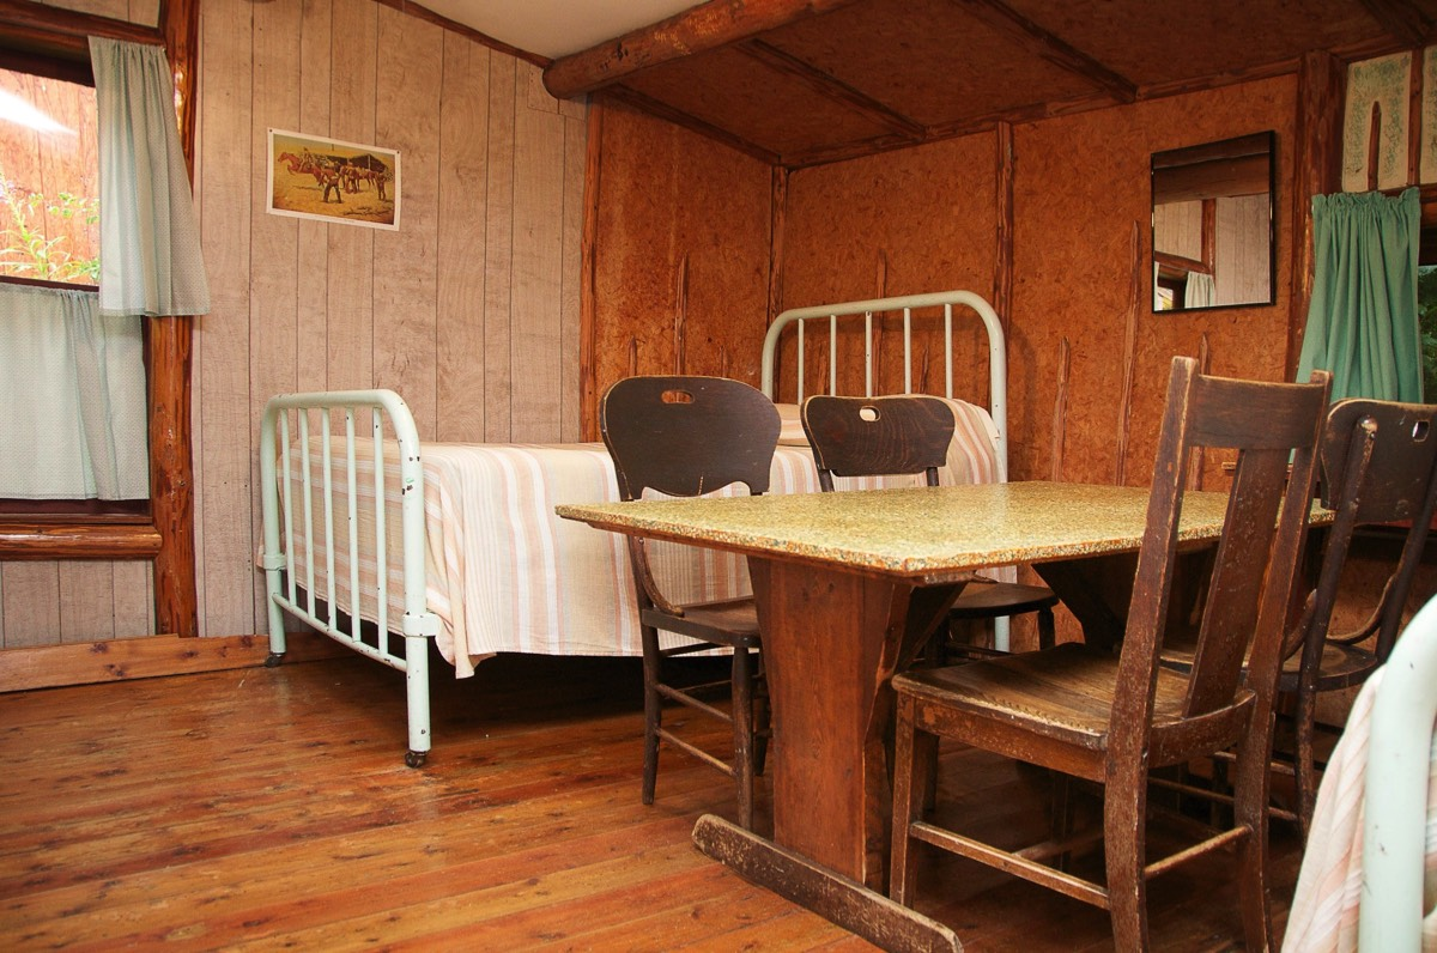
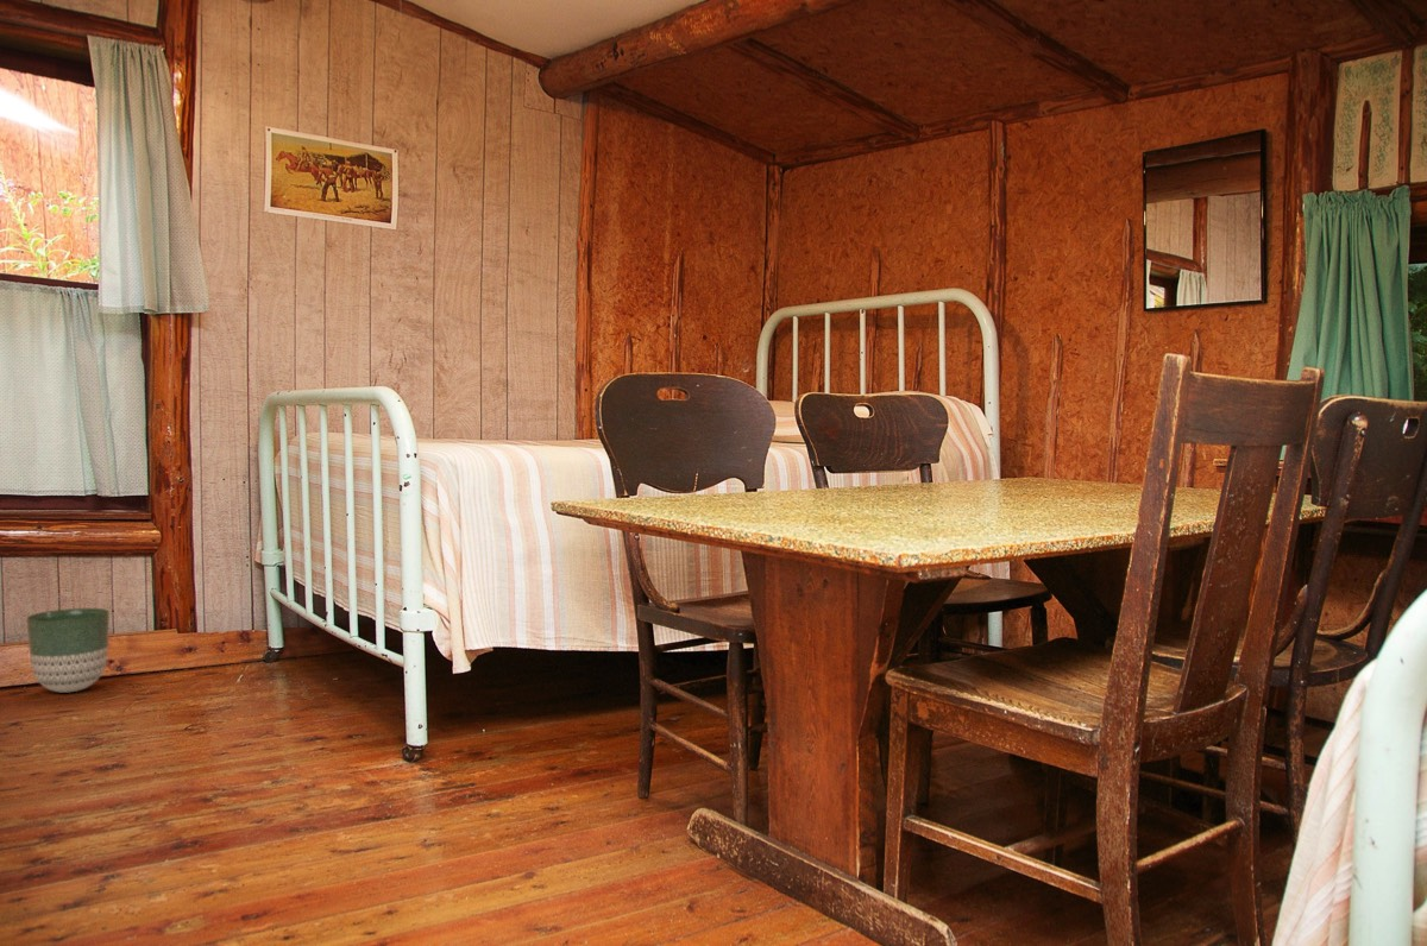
+ planter [25,607,111,694]
